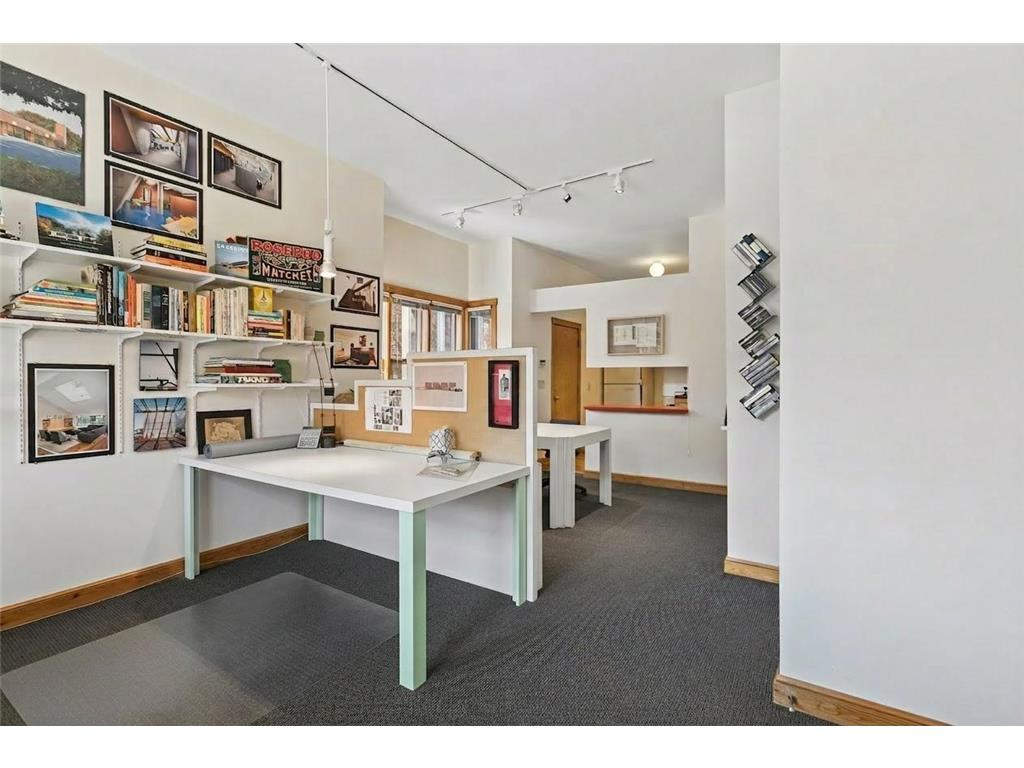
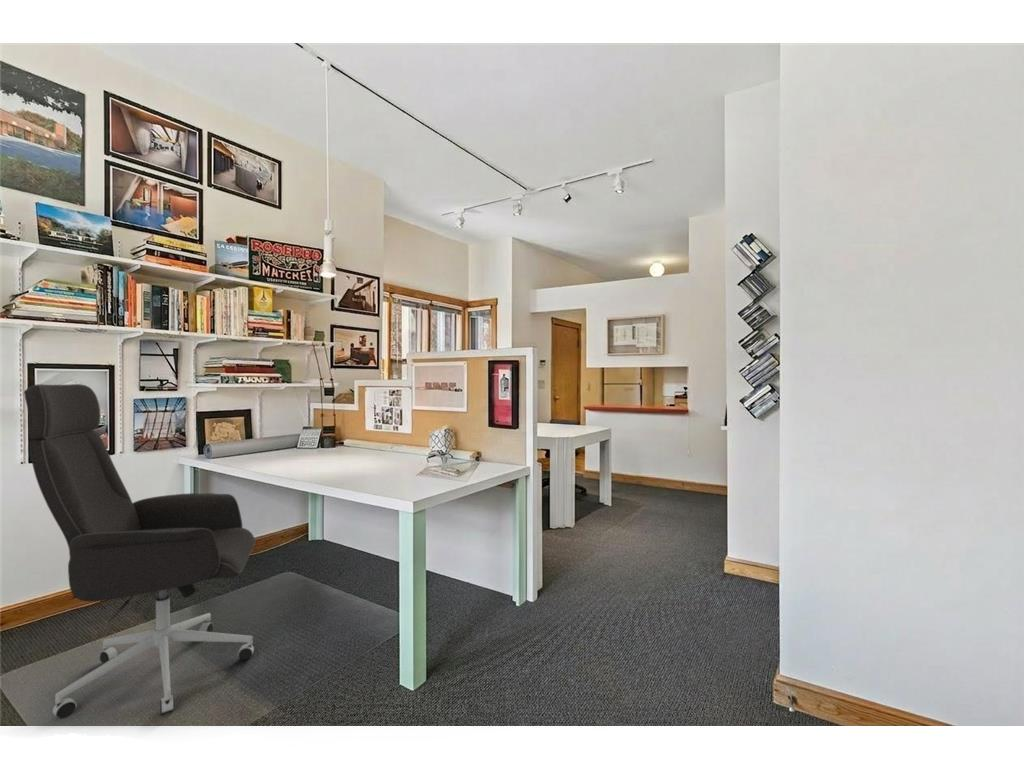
+ office chair [23,383,256,719]
